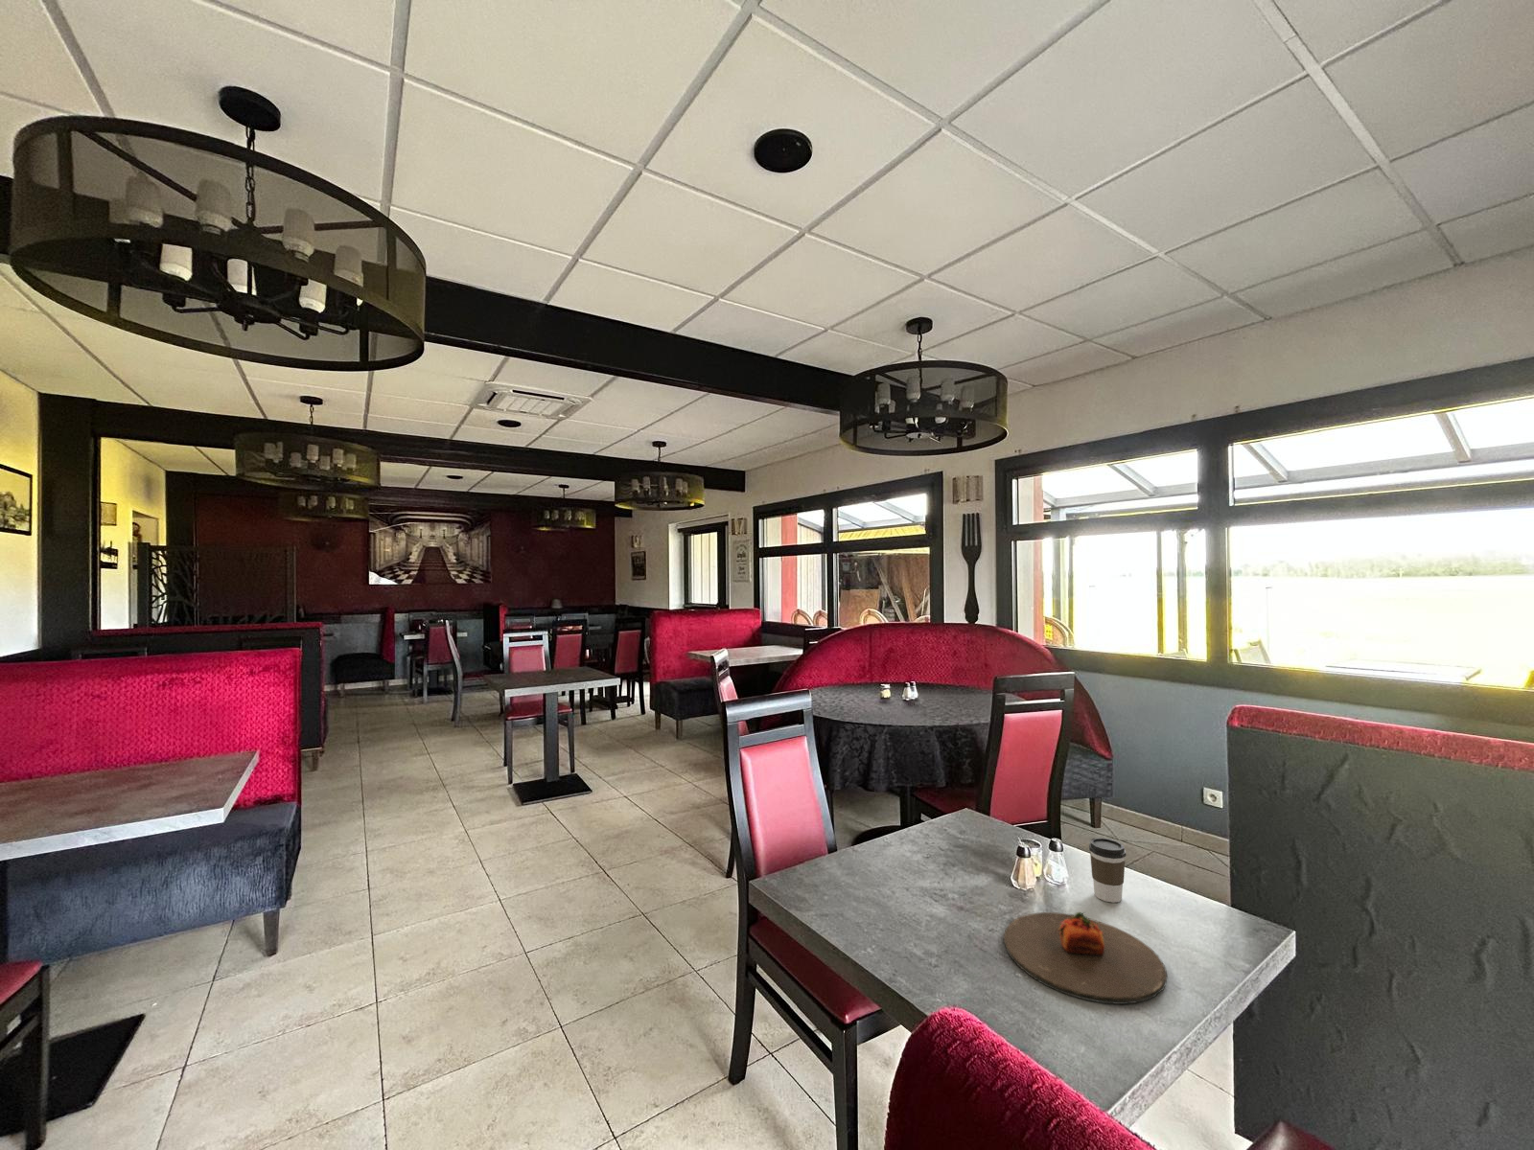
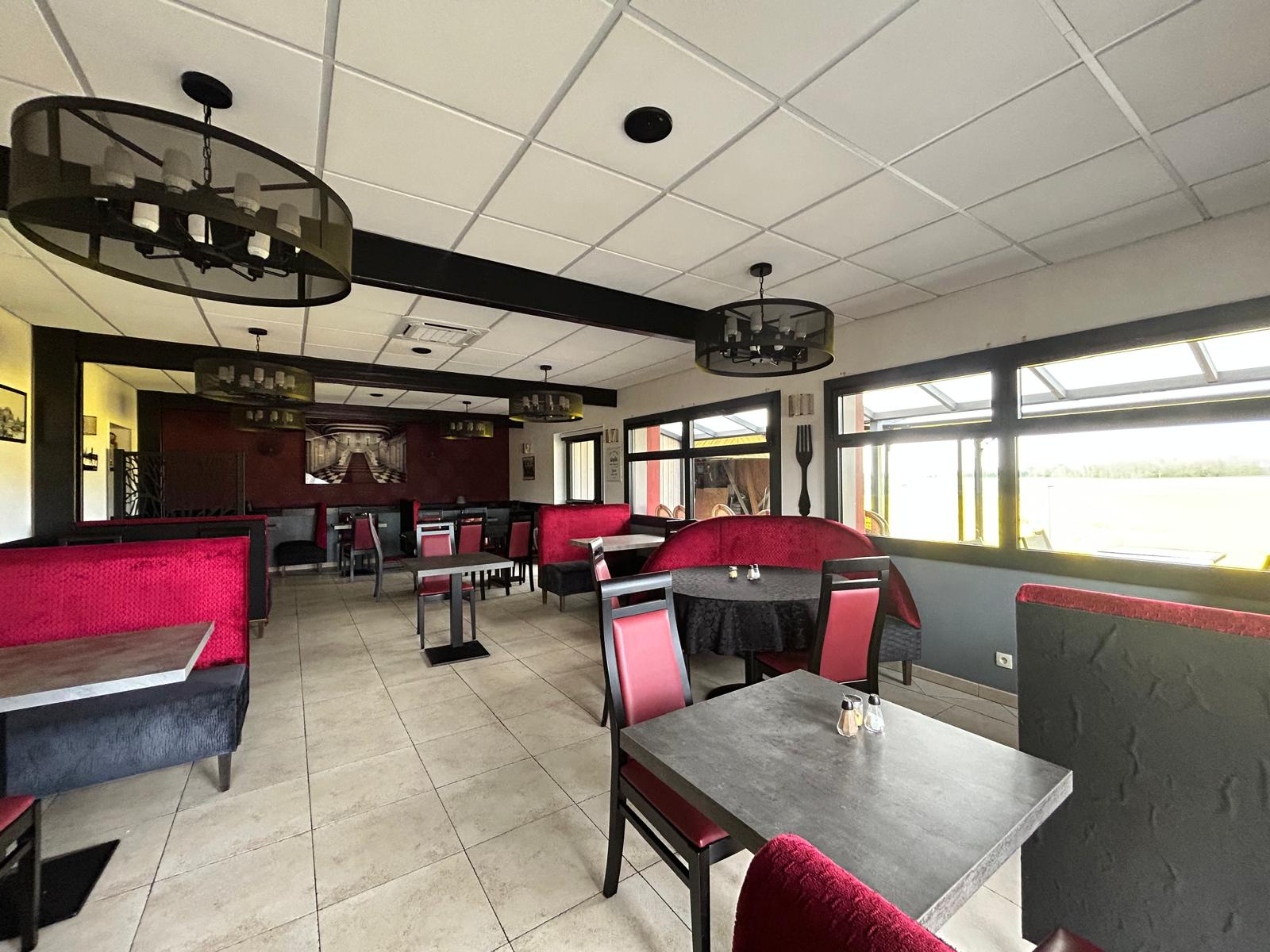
- coffee cup [1088,837,1127,904]
- plate [1003,911,1168,1005]
